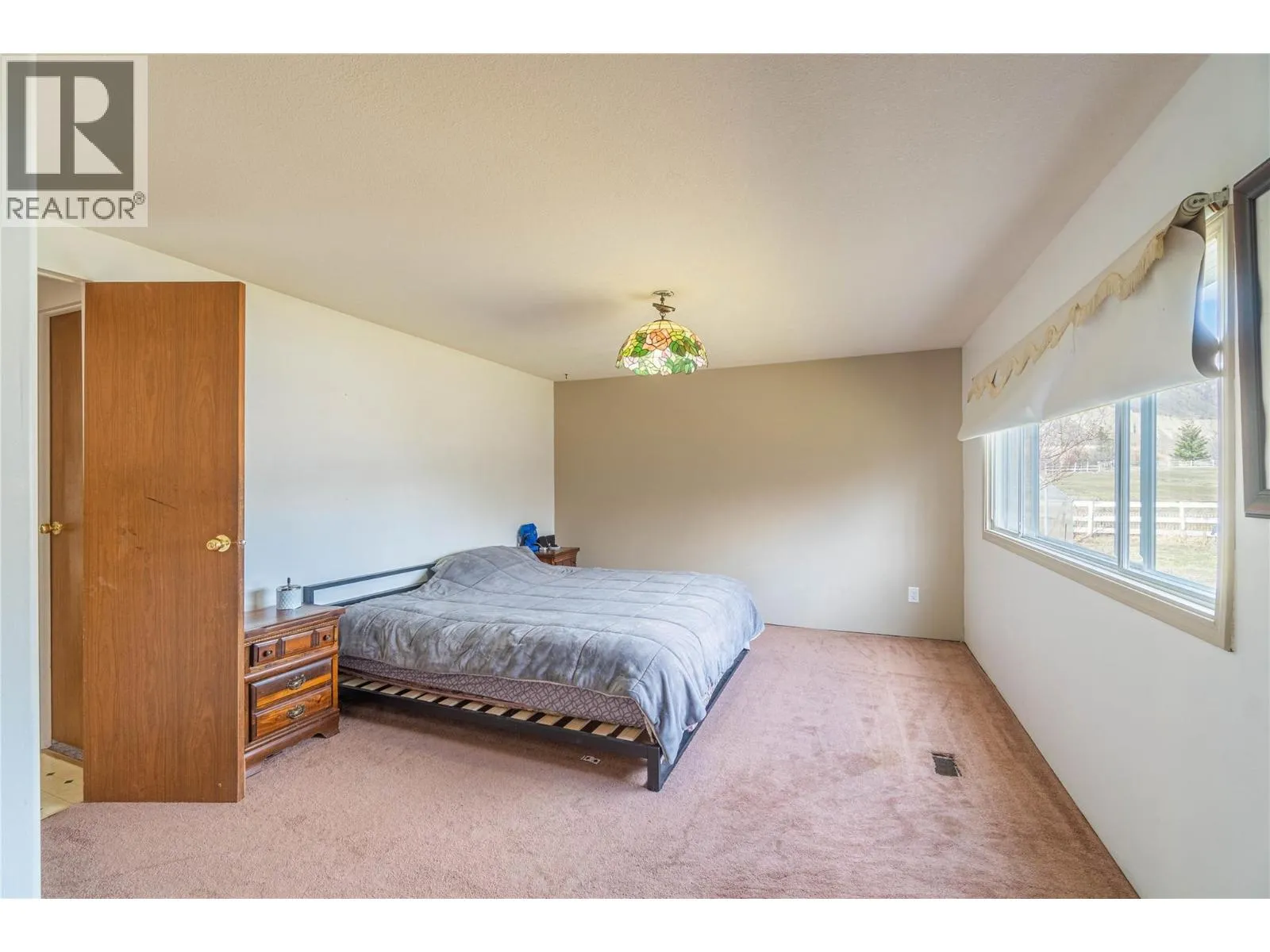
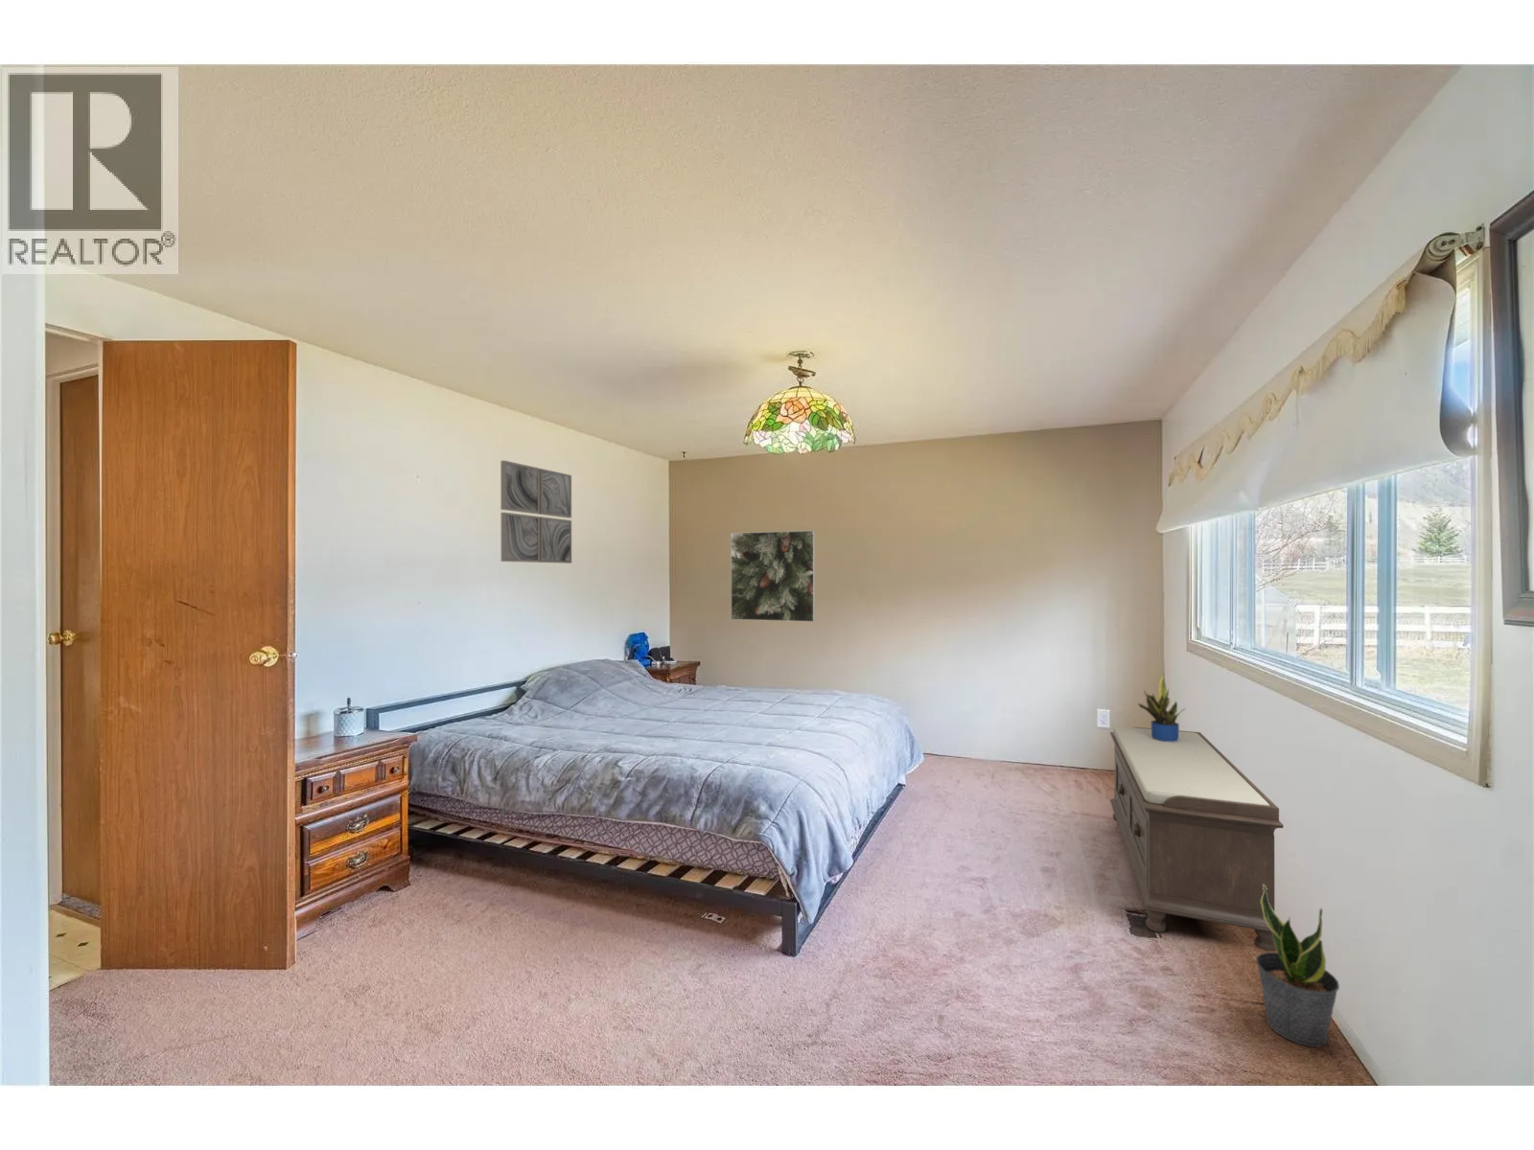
+ wall art [500,459,573,564]
+ bench [1109,726,1285,953]
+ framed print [730,530,815,623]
+ potted plant [1137,673,1186,742]
+ potted plant [1255,884,1341,1049]
